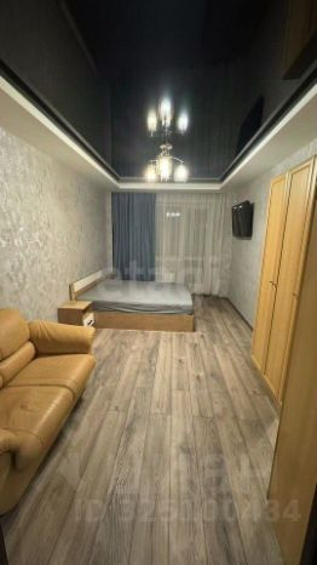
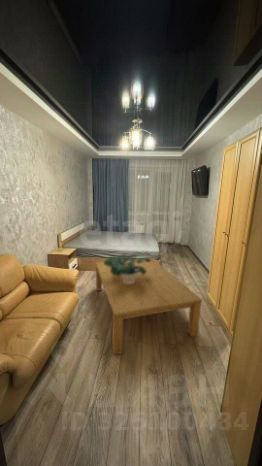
+ potted plant [103,253,151,284]
+ coffee table [95,257,203,356]
